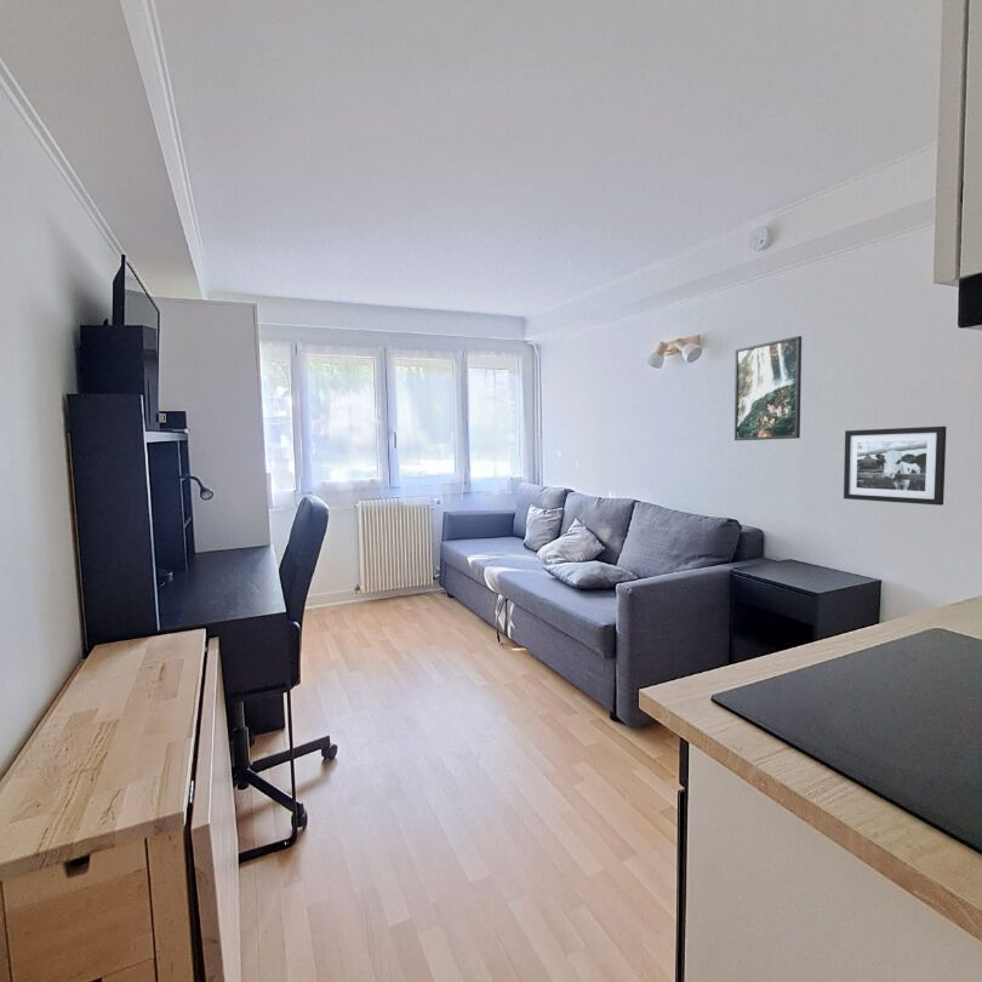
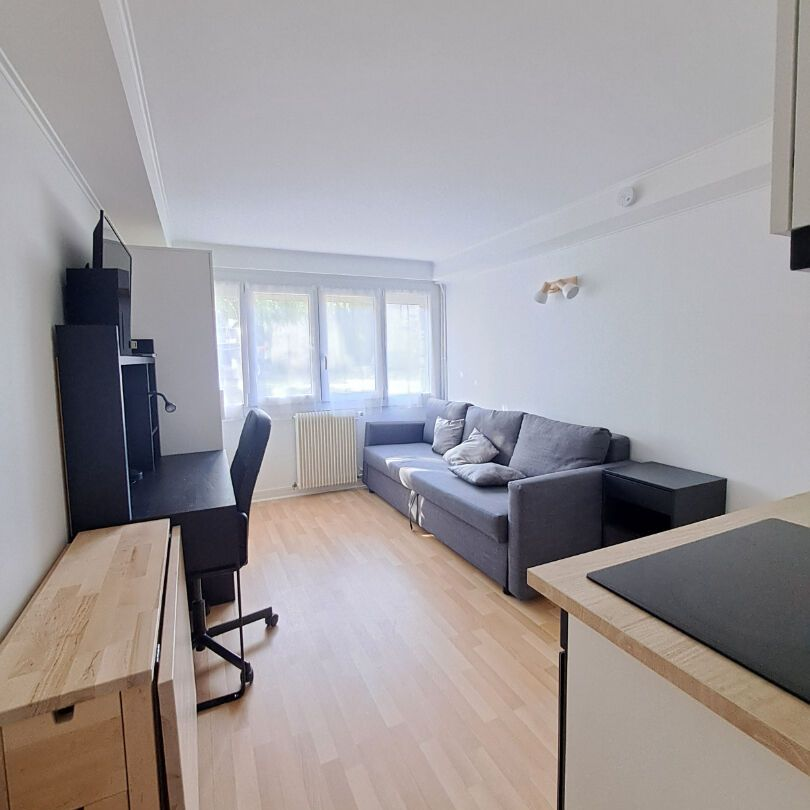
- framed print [733,335,803,441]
- picture frame [843,426,948,507]
